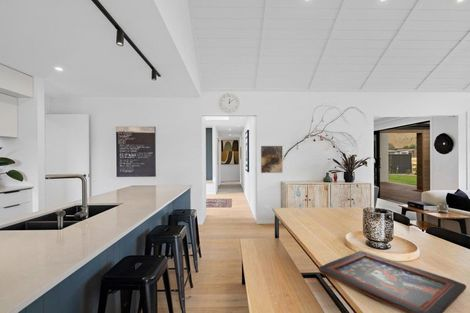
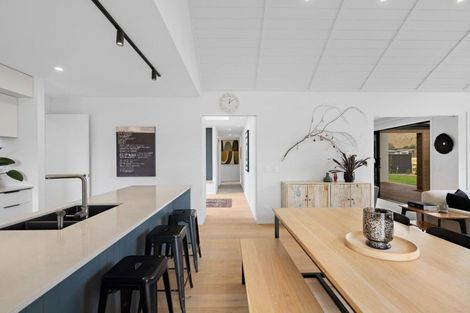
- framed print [260,145,284,174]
- decorative tray [318,250,467,313]
